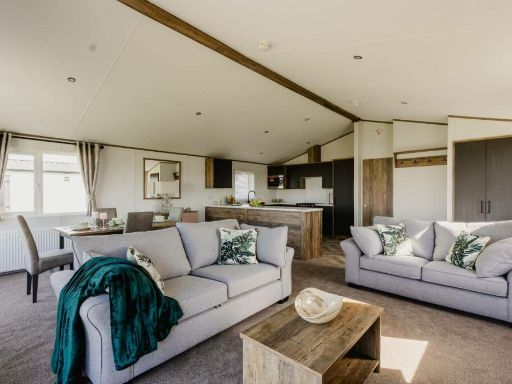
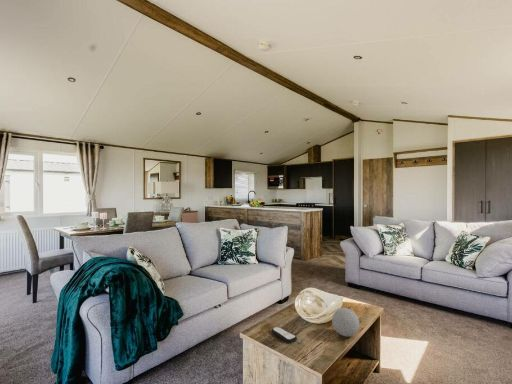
+ remote control [271,326,298,344]
+ decorative ball [331,307,360,337]
